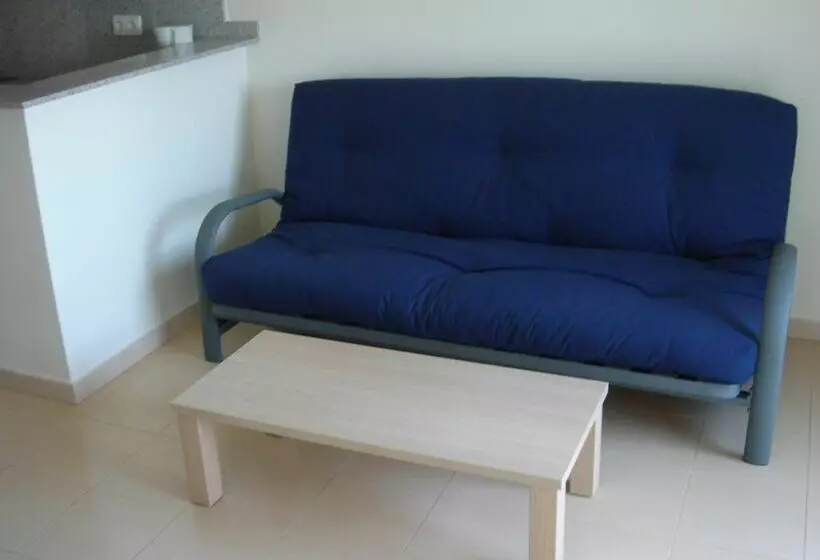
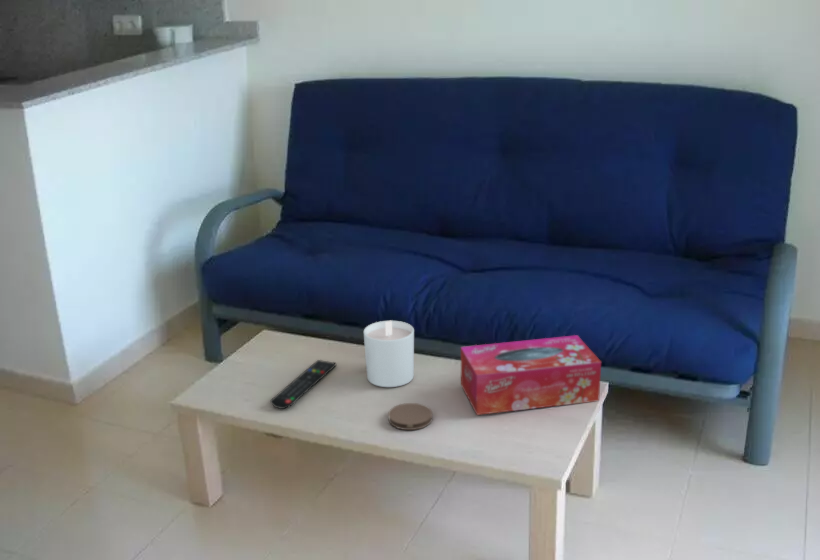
+ tissue box [460,334,602,416]
+ candle [363,319,415,388]
+ remote control [269,359,337,410]
+ coaster [387,402,433,431]
